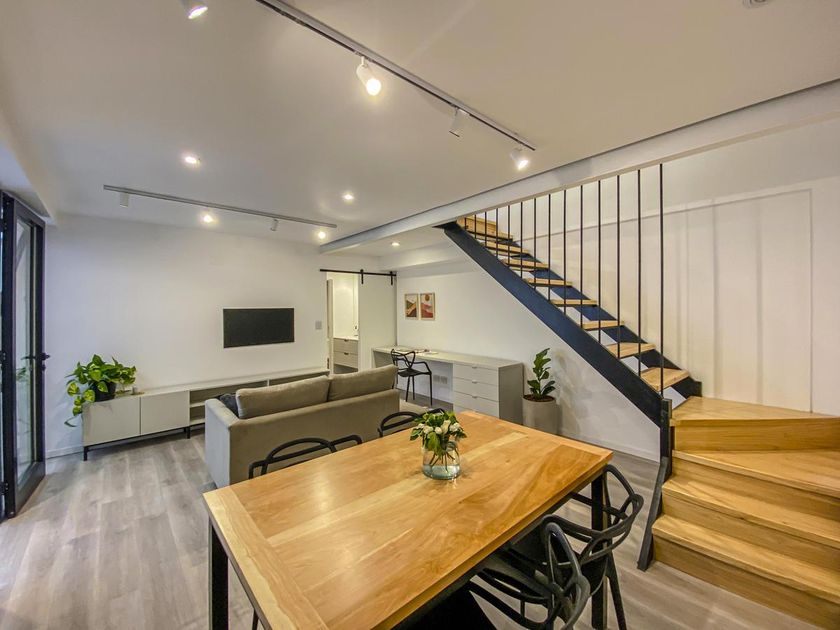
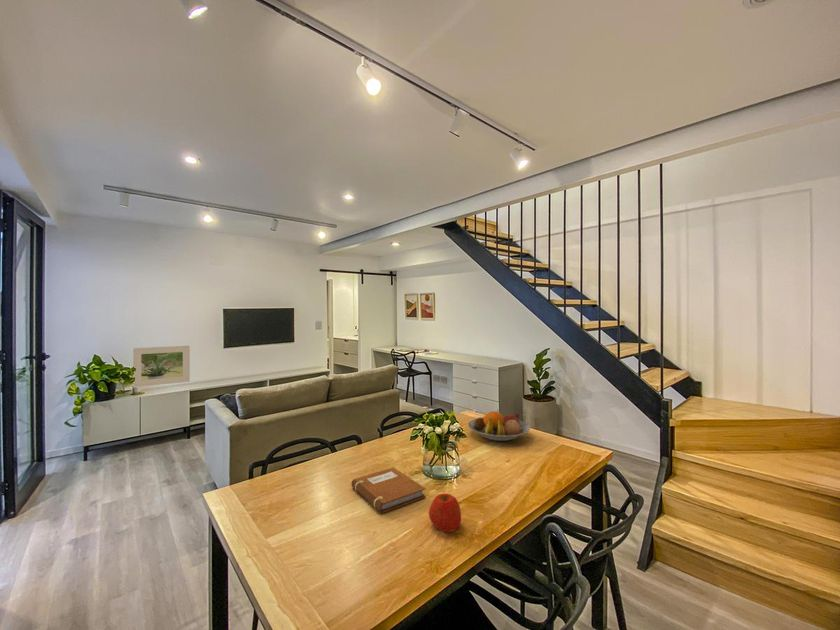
+ notebook [350,466,426,514]
+ apple [428,493,462,533]
+ fruit bowl [467,409,531,442]
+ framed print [132,345,191,388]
